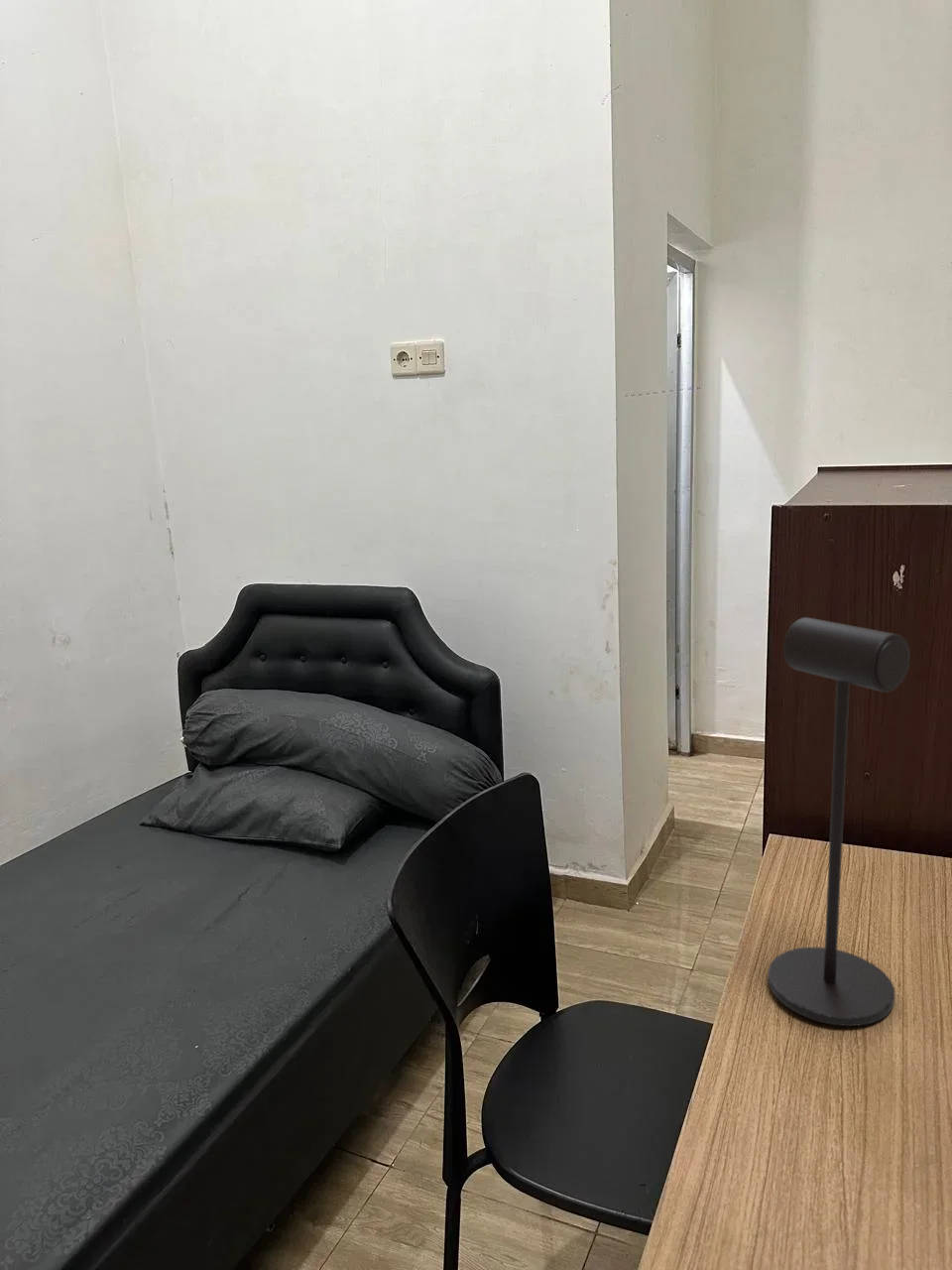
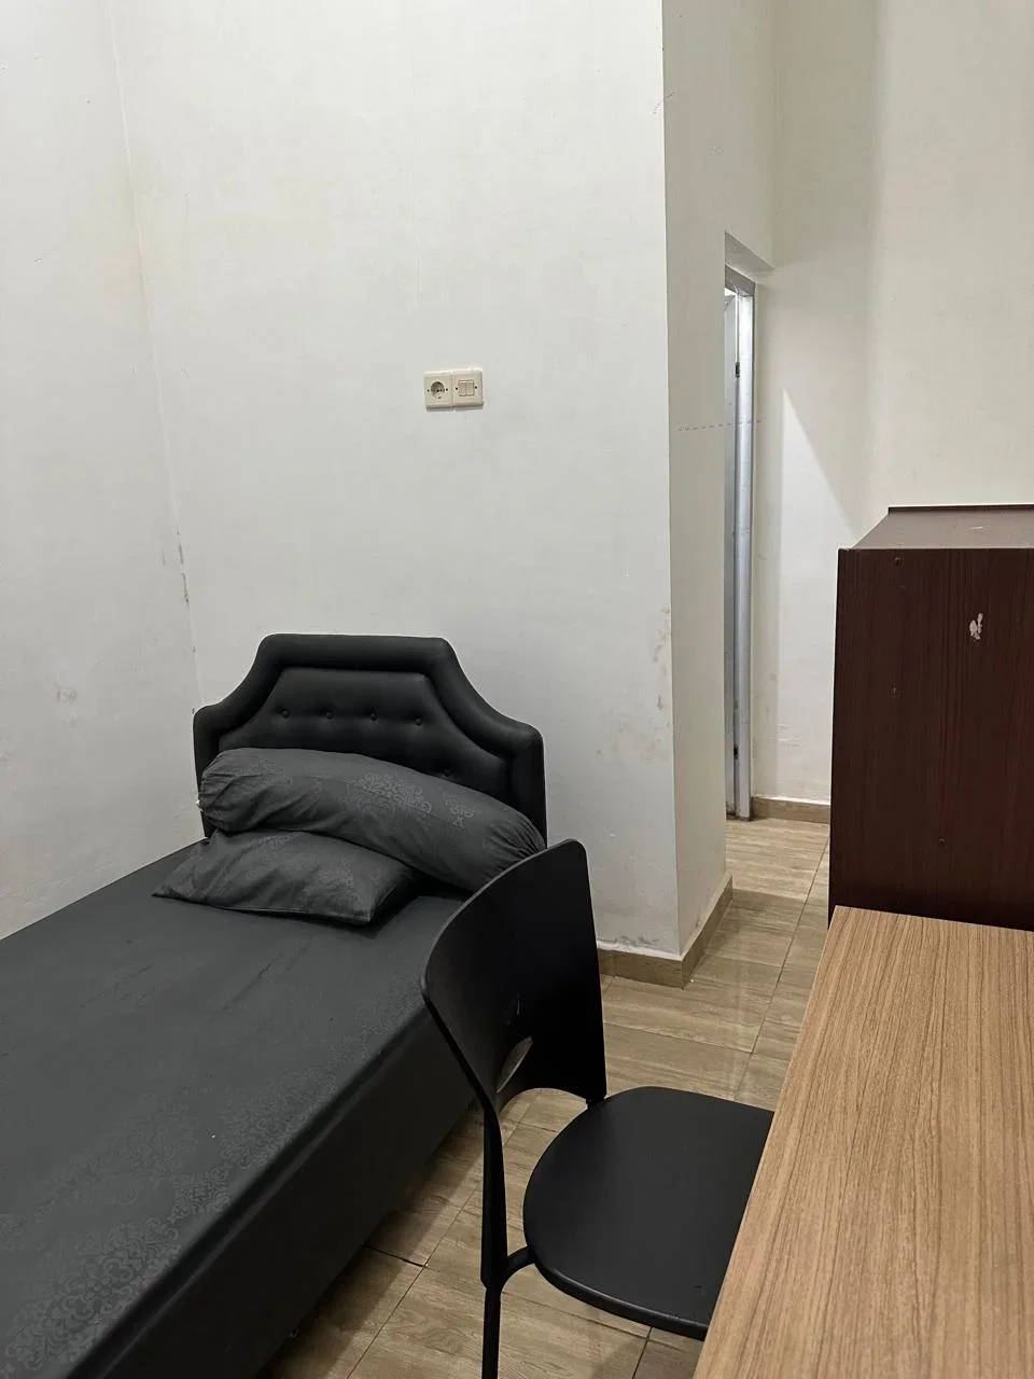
- desk lamp [768,616,911,1027]
